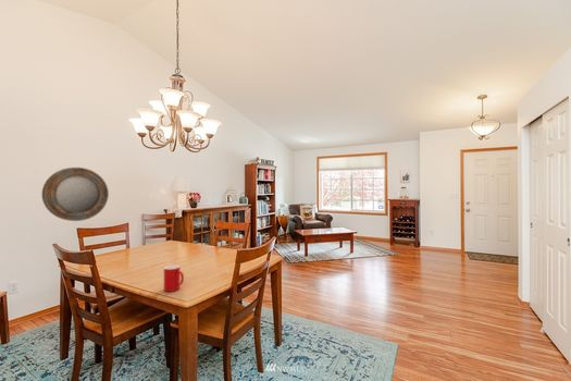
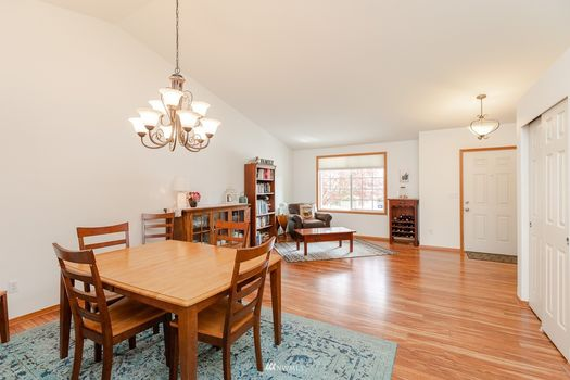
- cup [163,265,185,293]
- home mirror [41,167,110,222]
